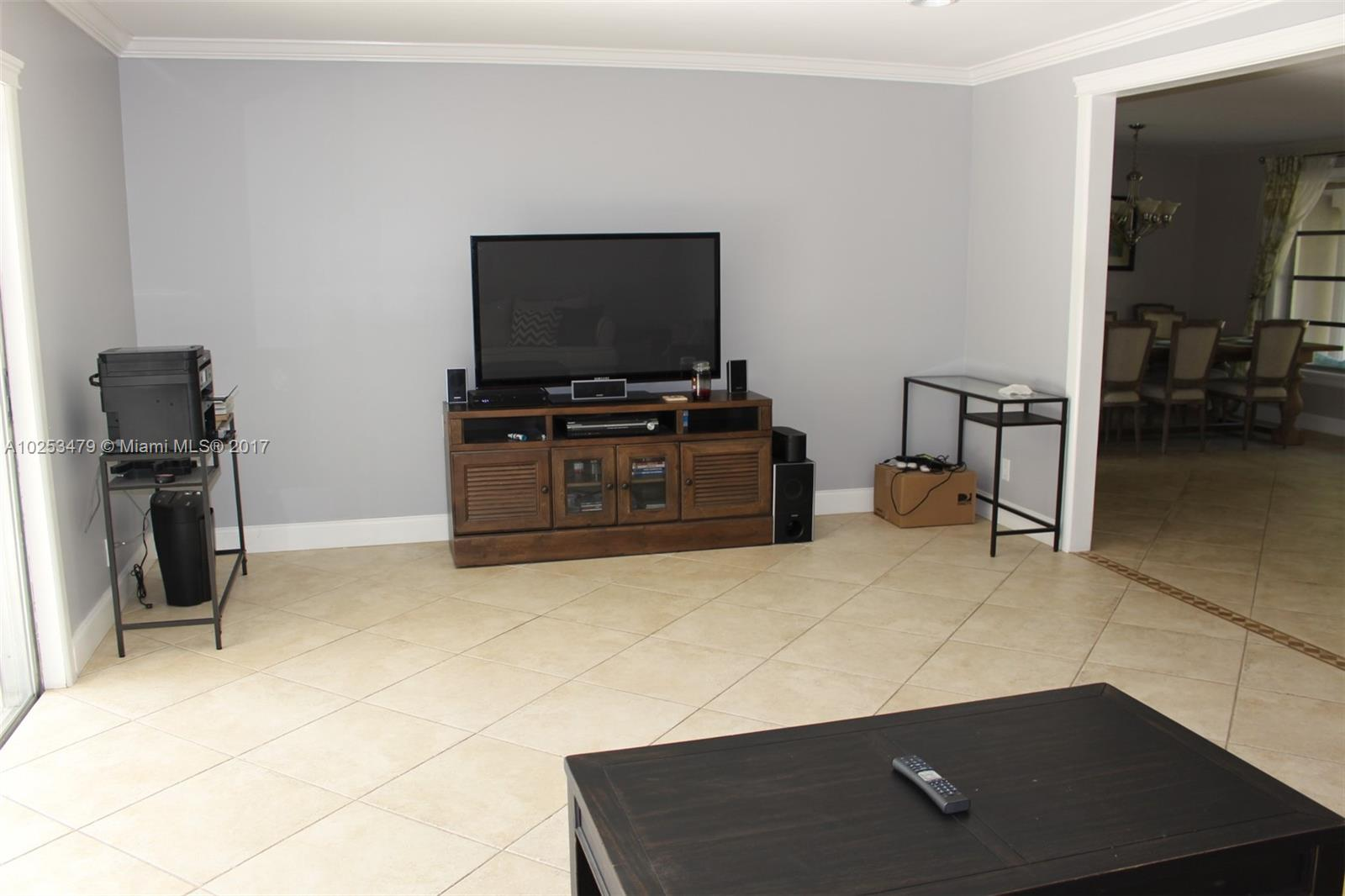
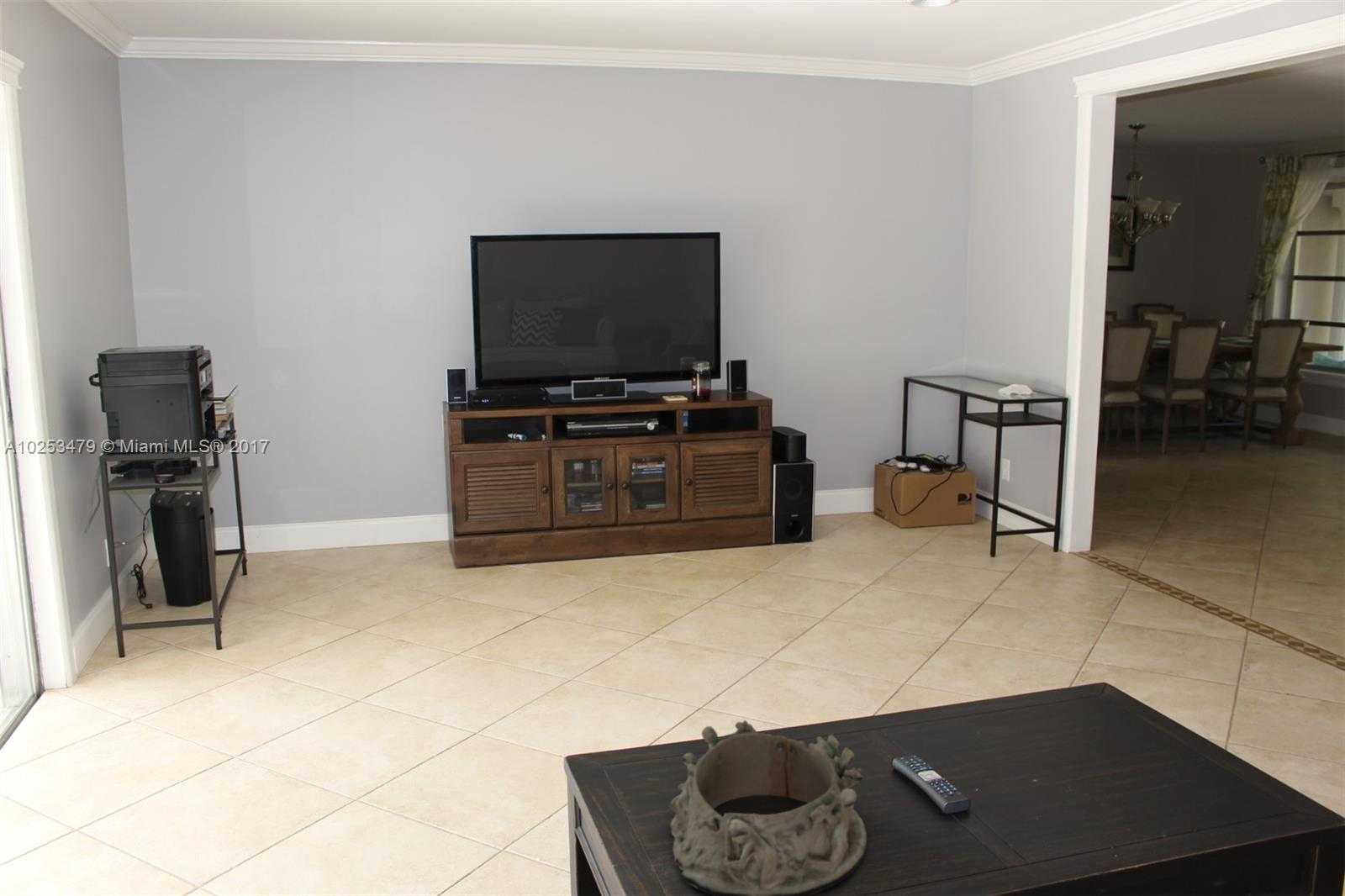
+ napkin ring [668,719,868,896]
